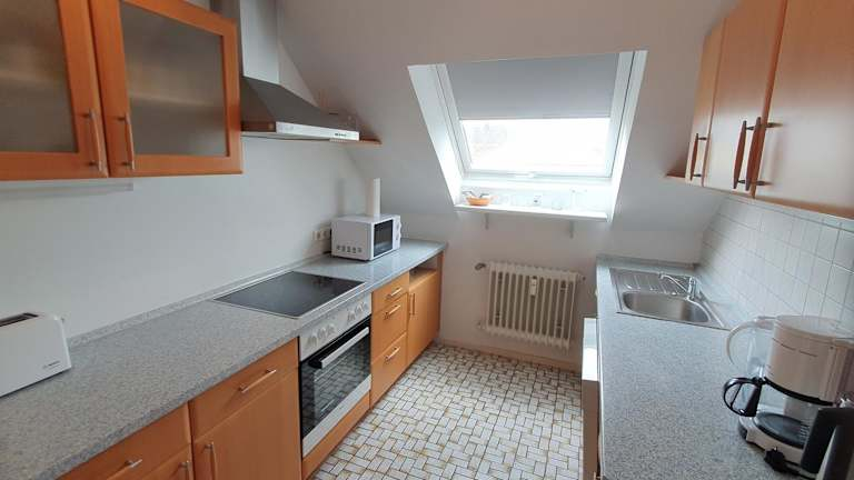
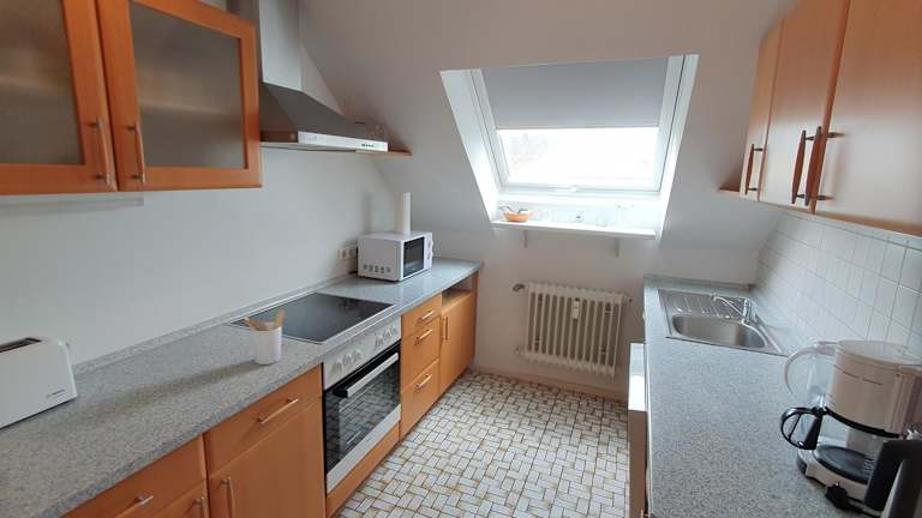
+ utensil holder [243,309,286,366]
